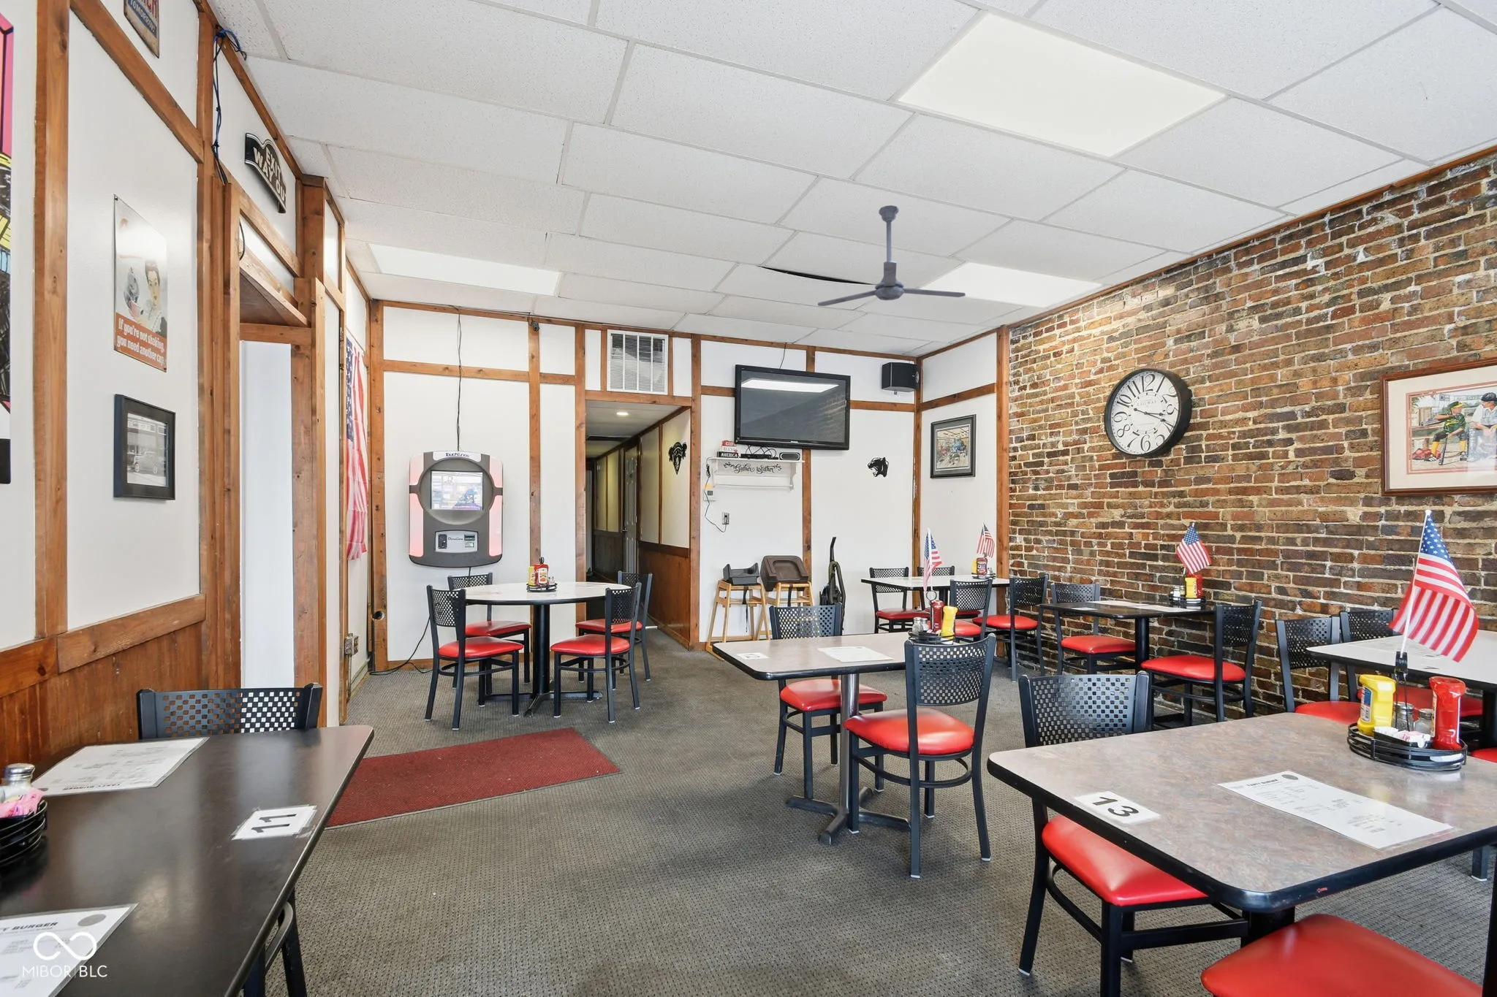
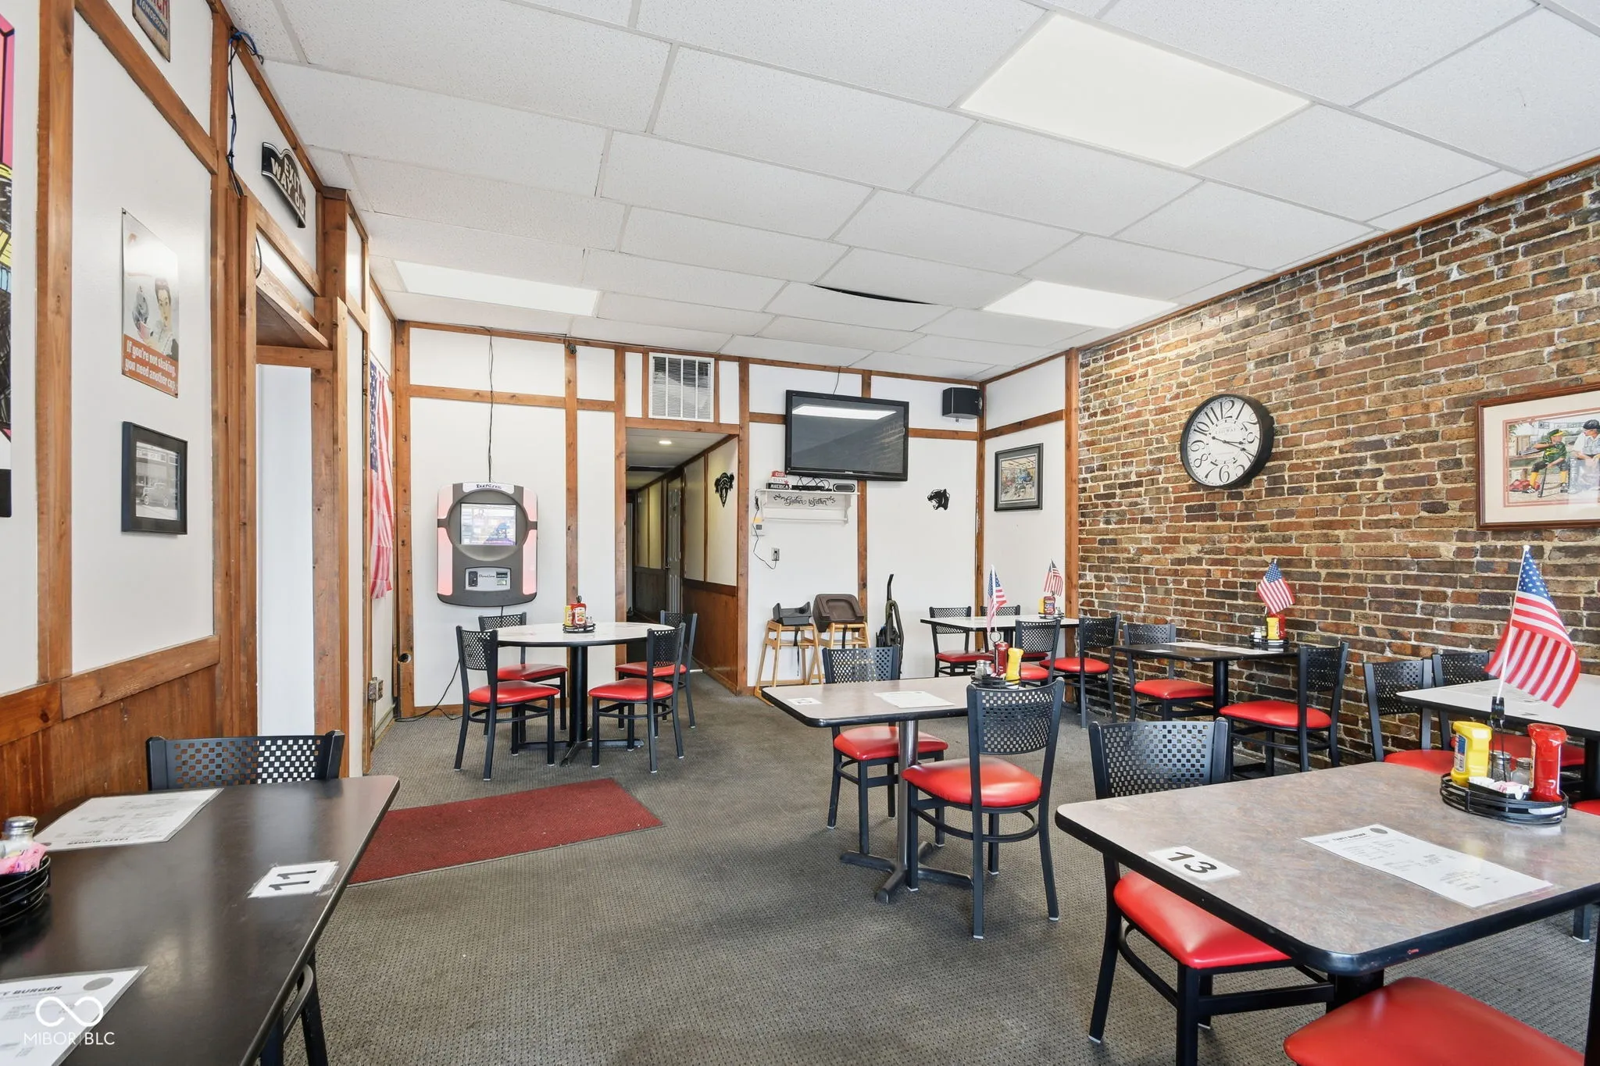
- ceiling fan [817,205,966,307]
